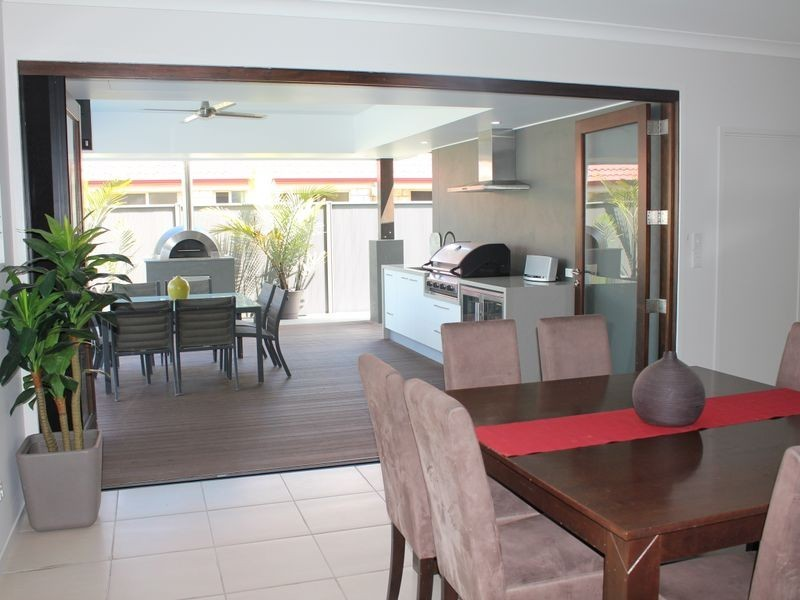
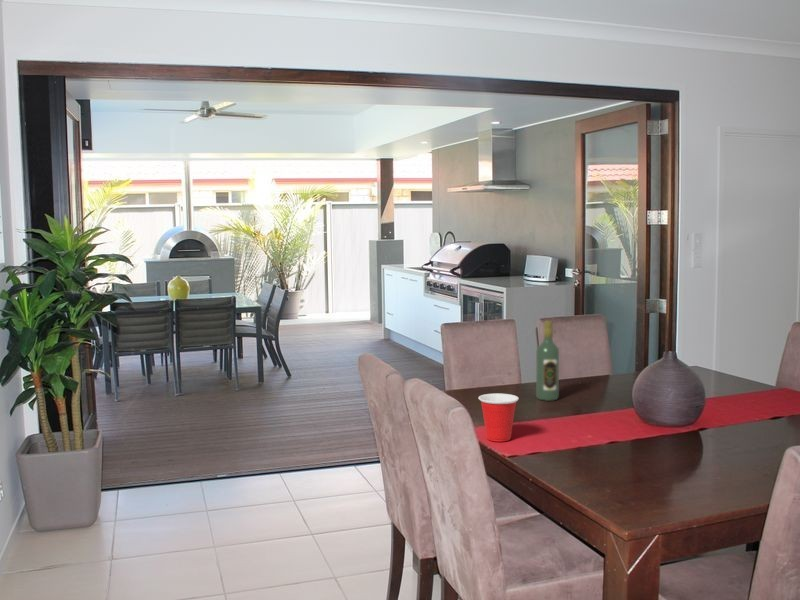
+ cup [478,393,520,443]
+ wine bottle [535,320,560,402]
